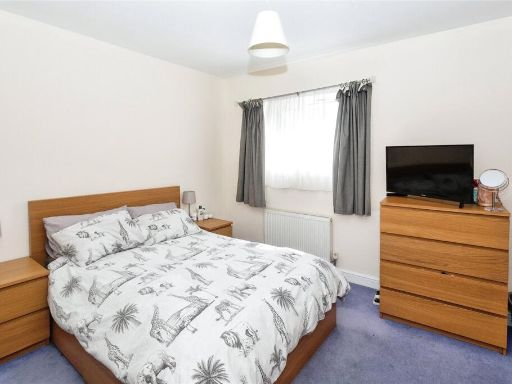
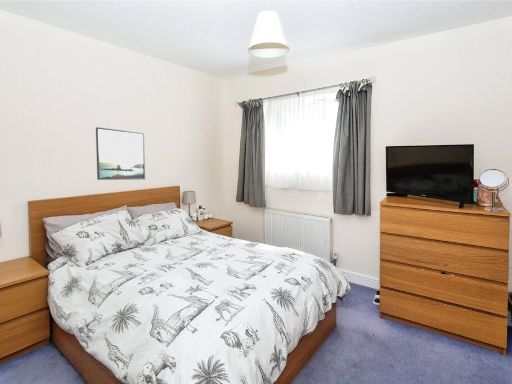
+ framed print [95,126,146,181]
